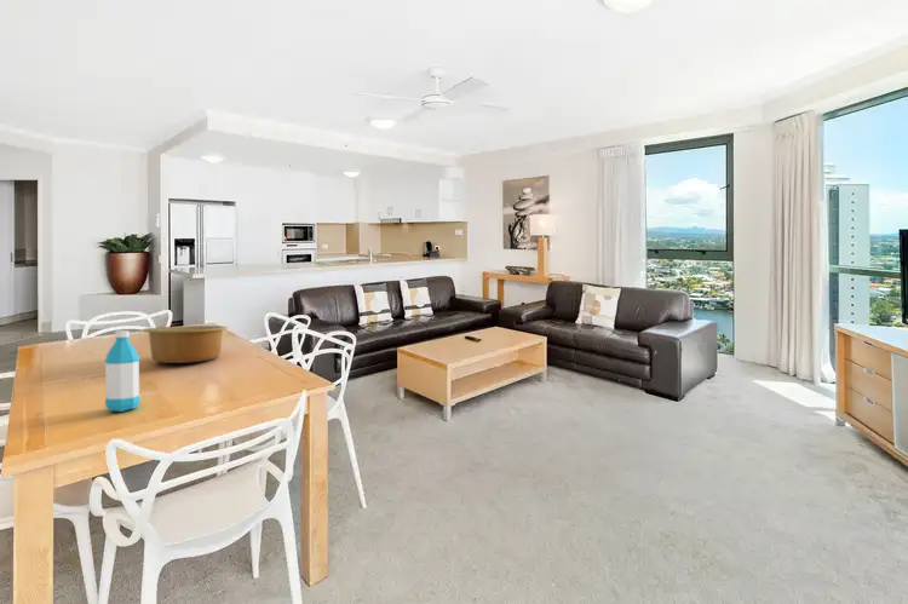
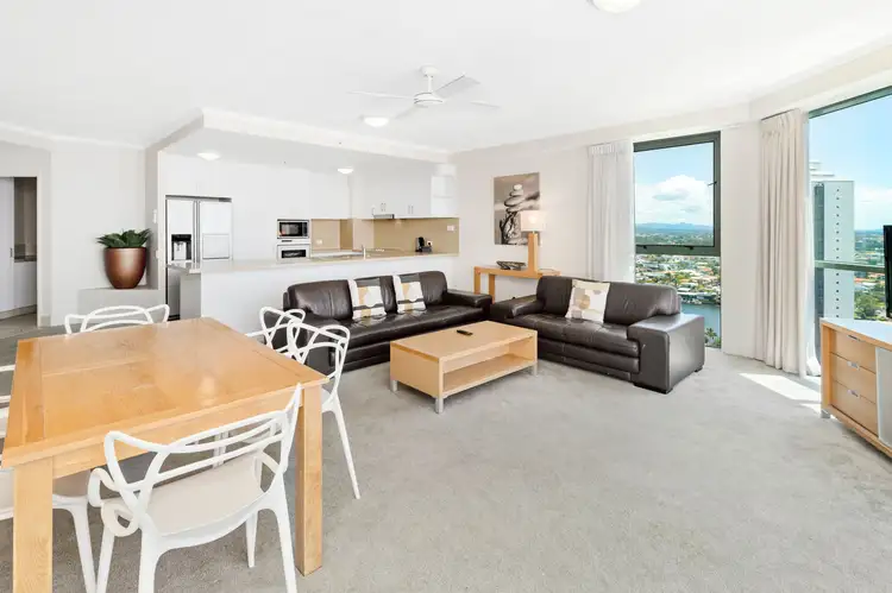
- bowl [142,324,229,364]
- water bottle [104,329,140,413]
